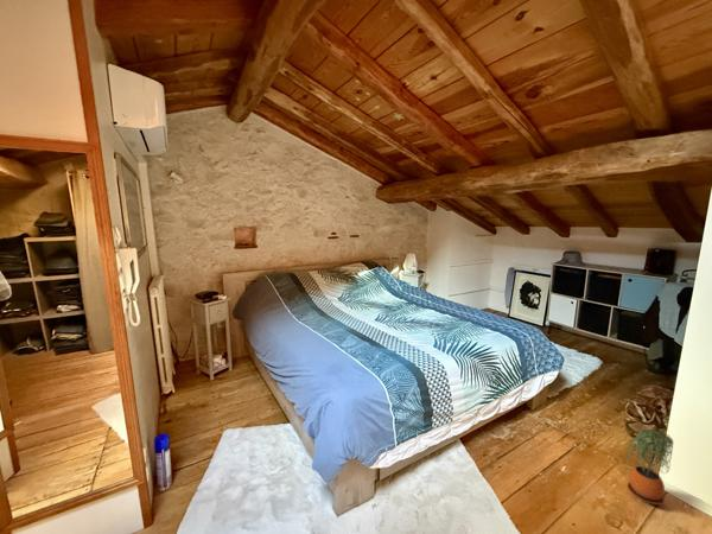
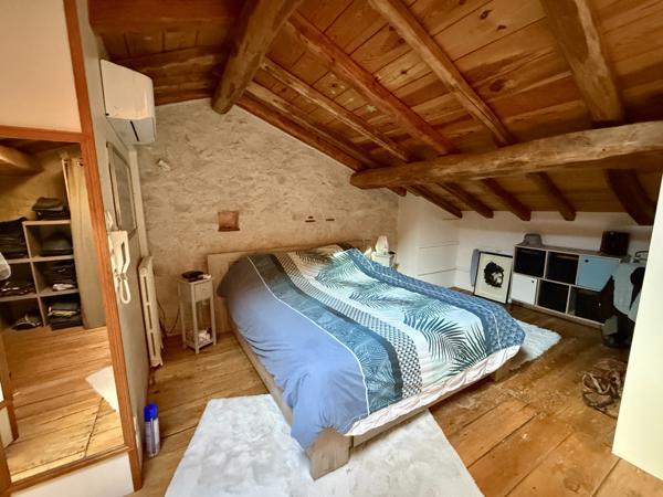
- potted plant [624,428,674,506]
